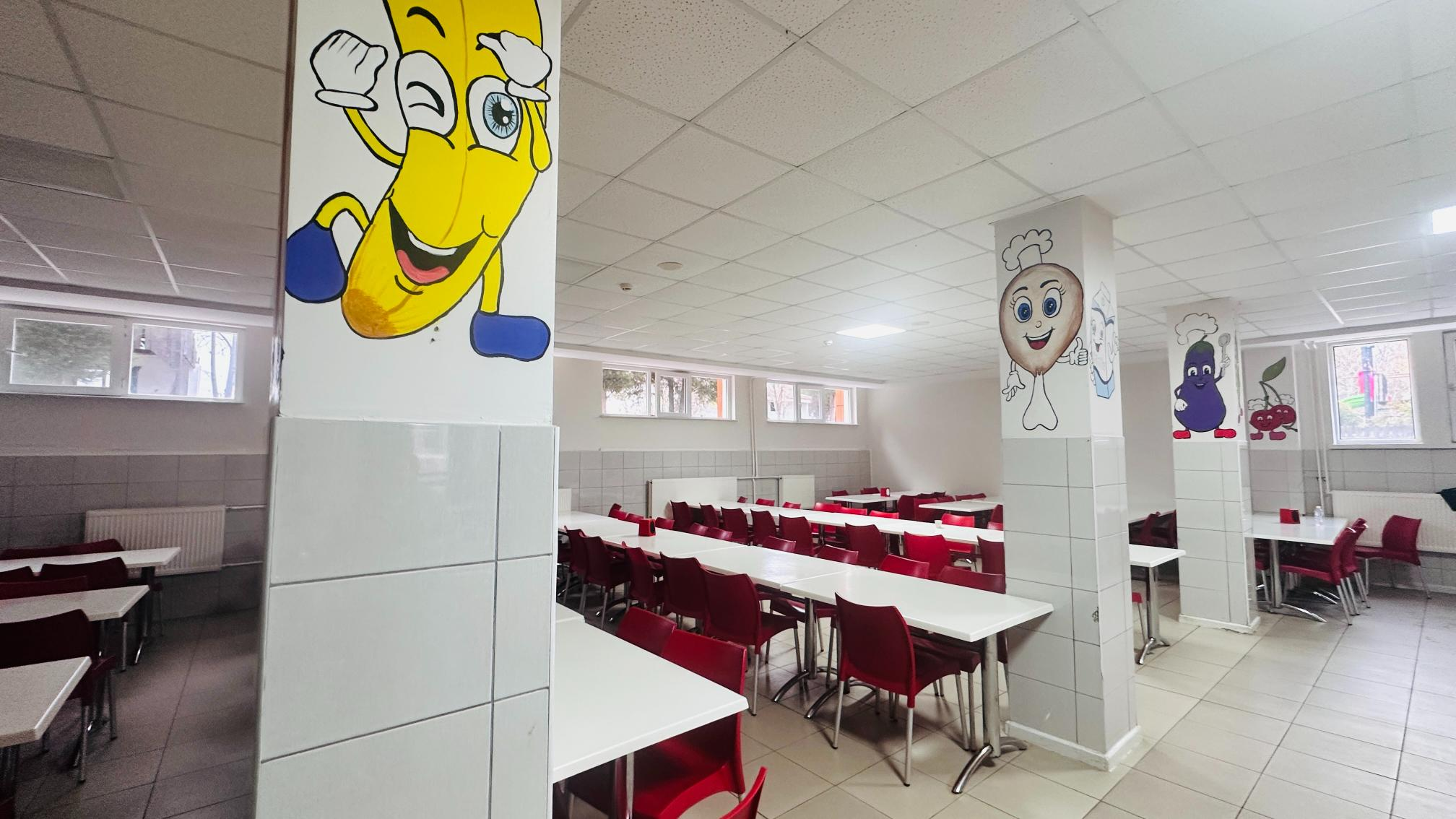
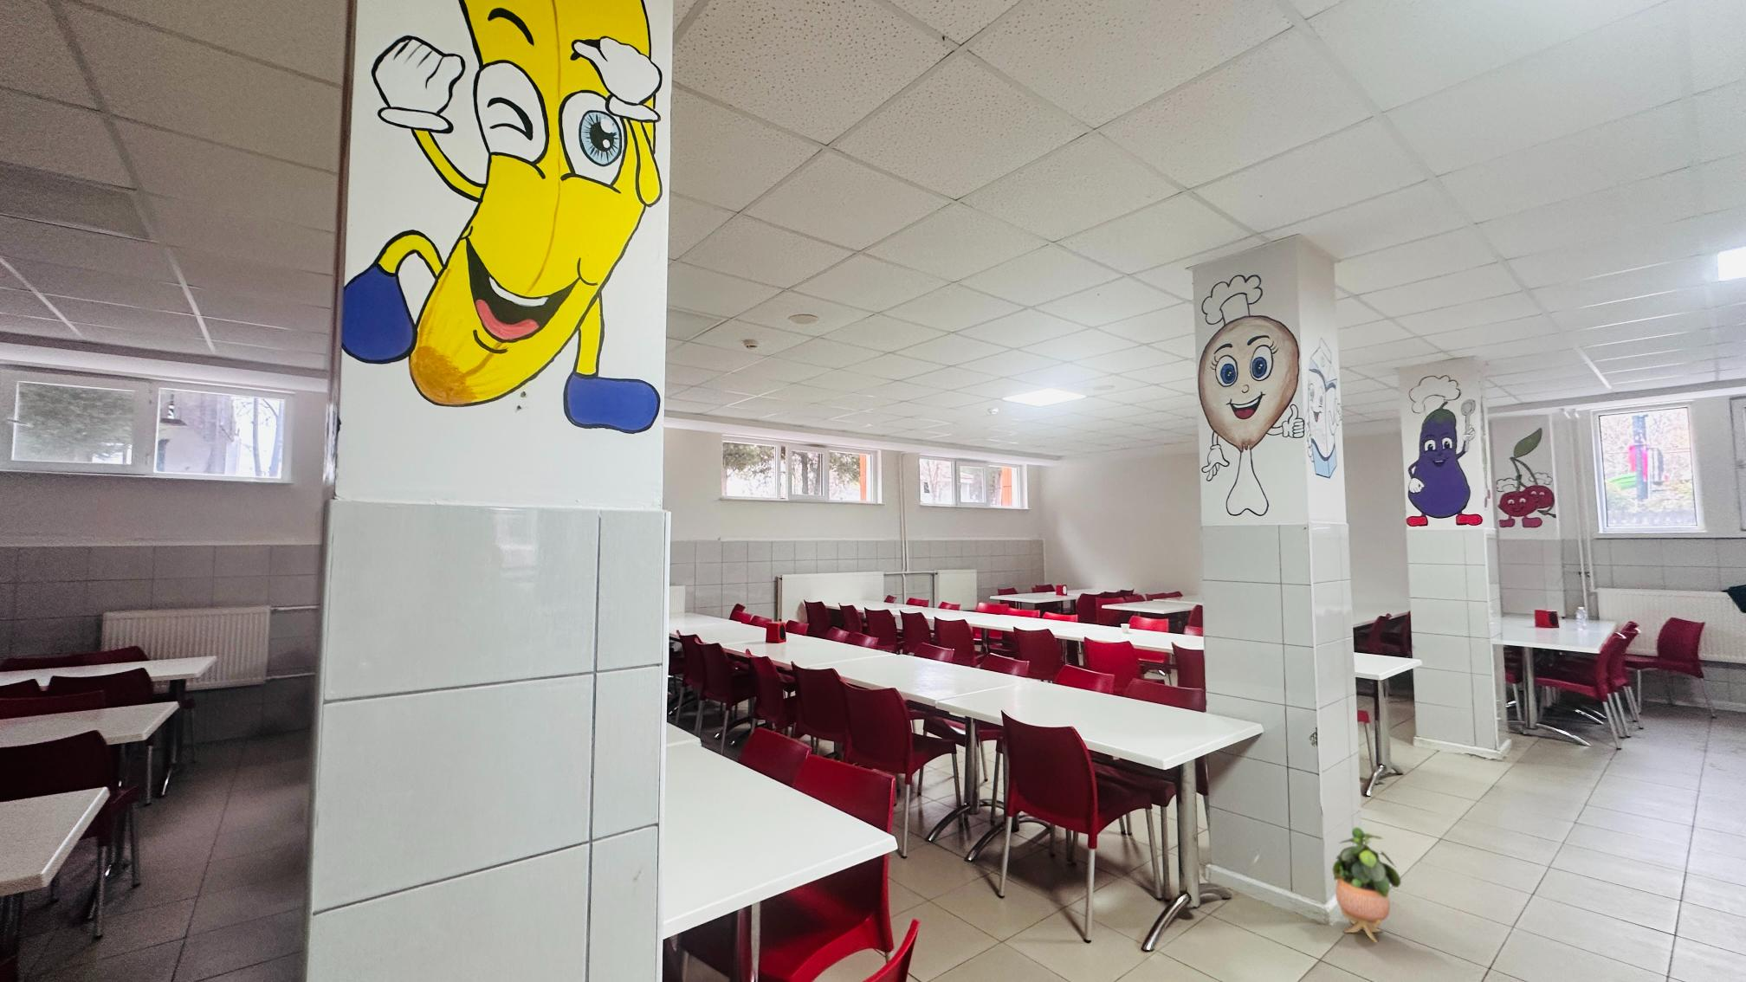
+ potted plant [1331,826,1402,945]
